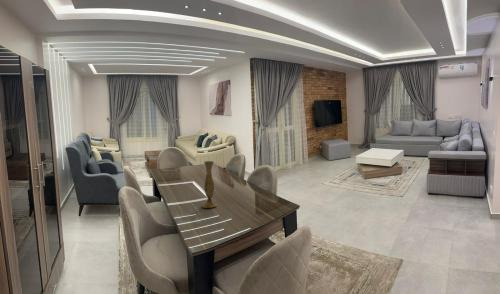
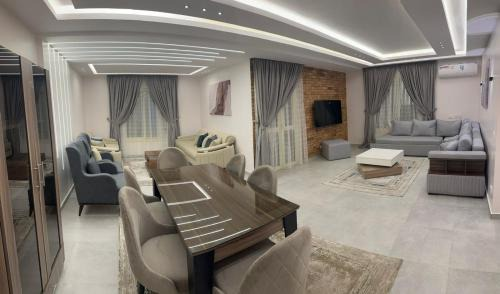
- vase [200,160,218,209]
